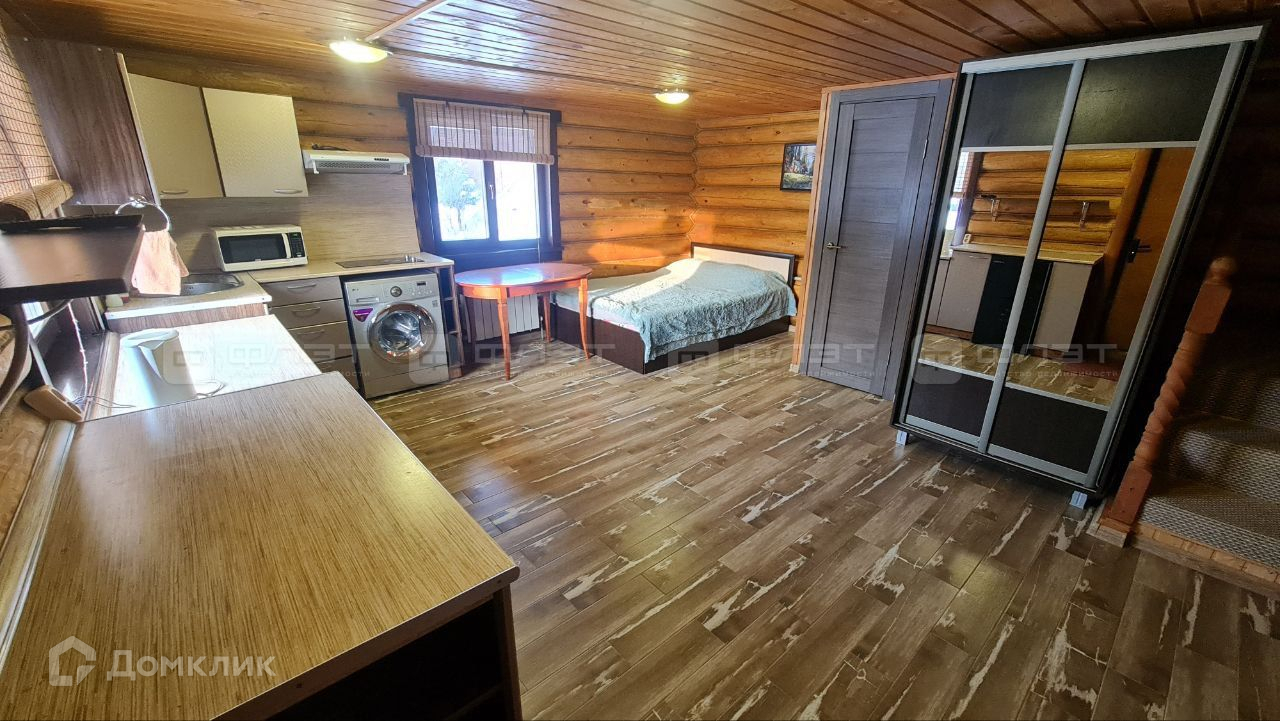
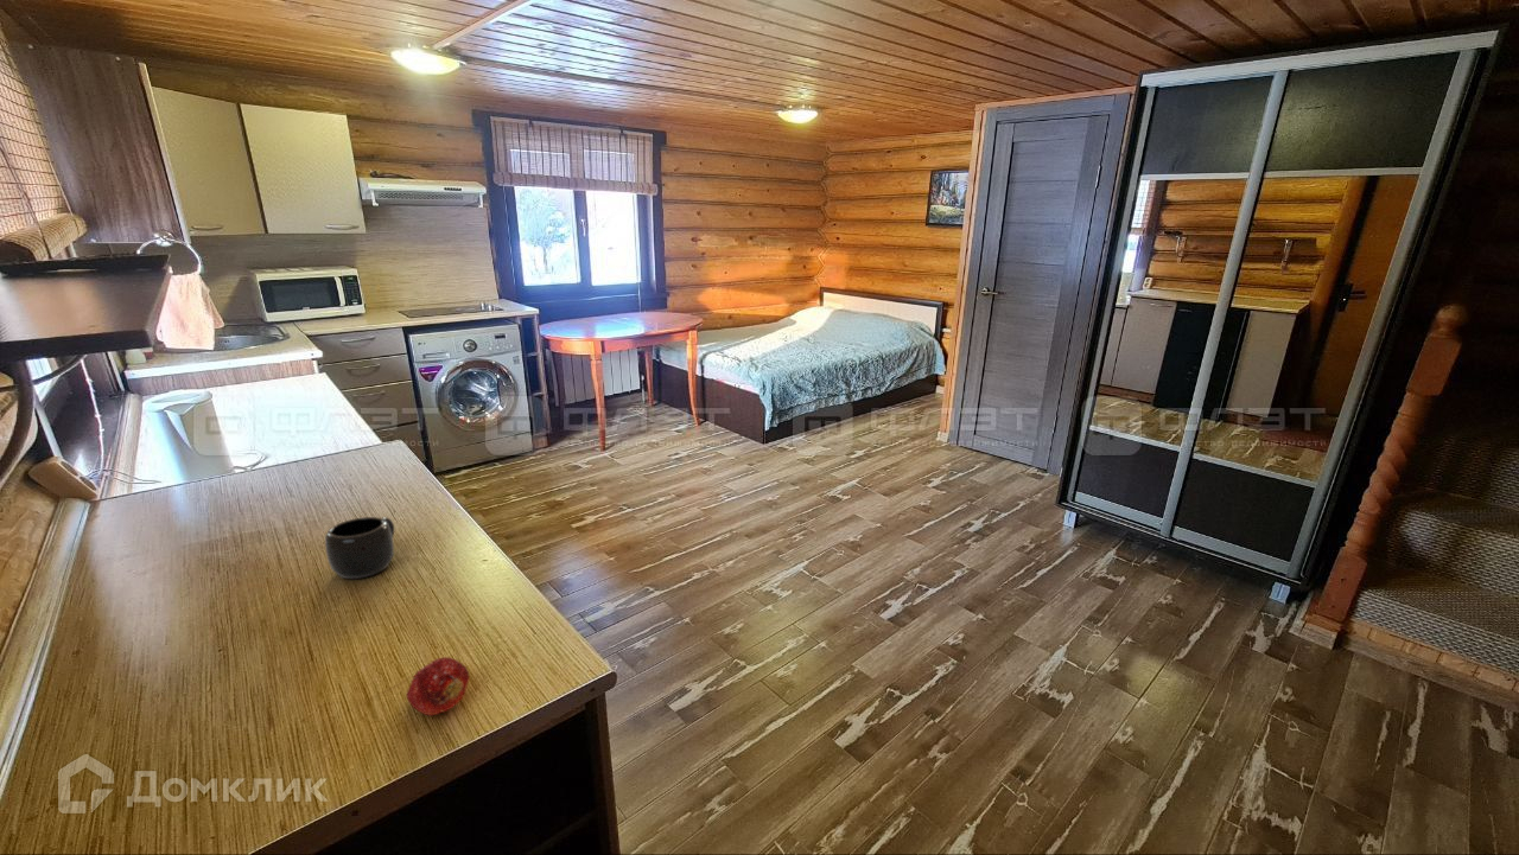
+ mug [324,516,395,580]
+ fruit [405,656,470,717]
